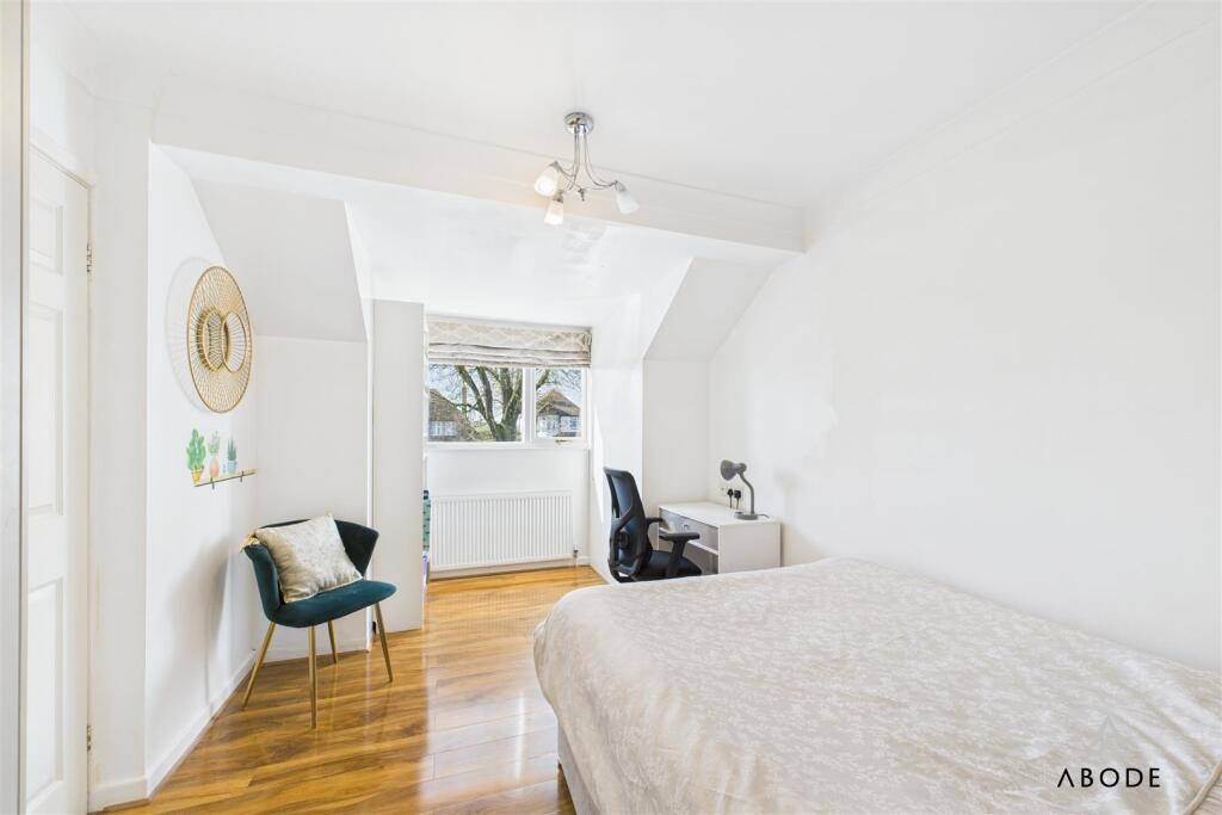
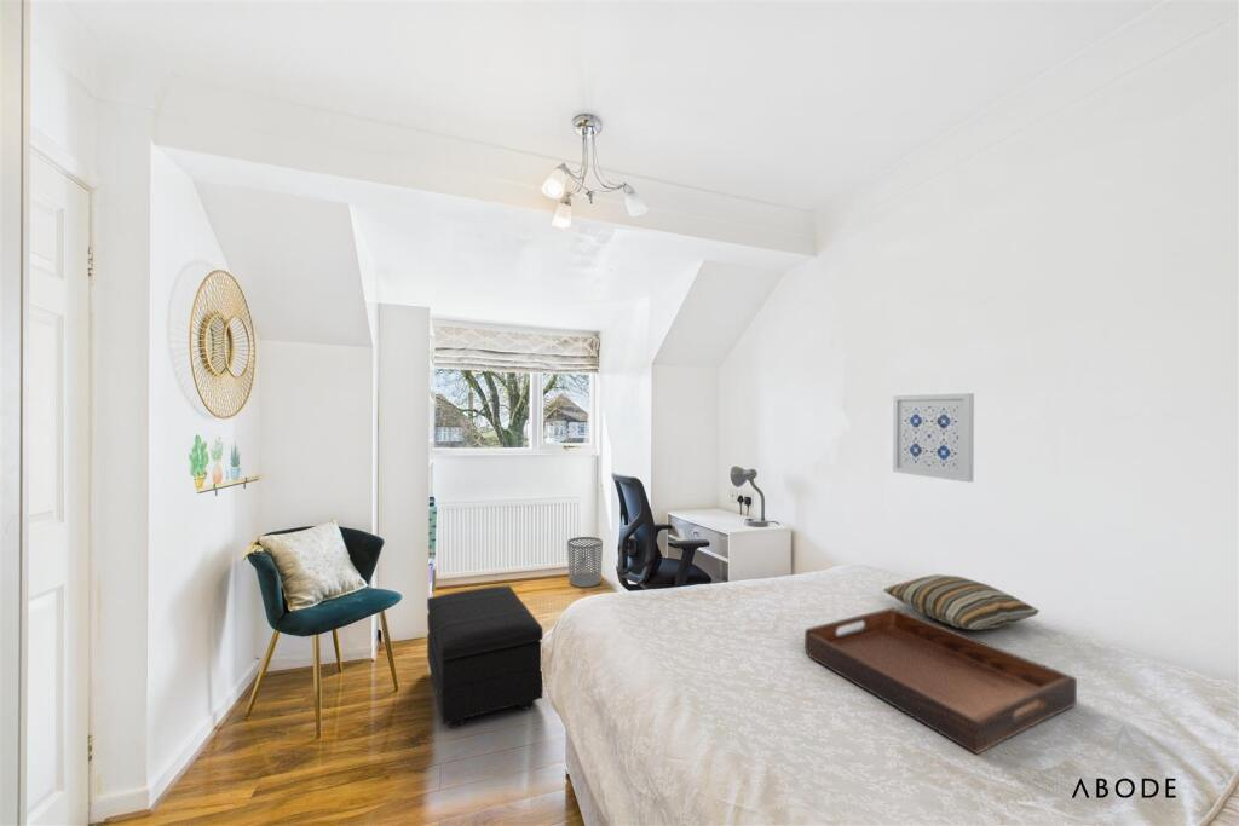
+ wall art [892,392,975,484]
+ waste bin [566,536,604,588]
+ pillow [882,573,1041,631]
+ serving tray [803,607,1078,756]
+ footstool [426,584,544,729]
